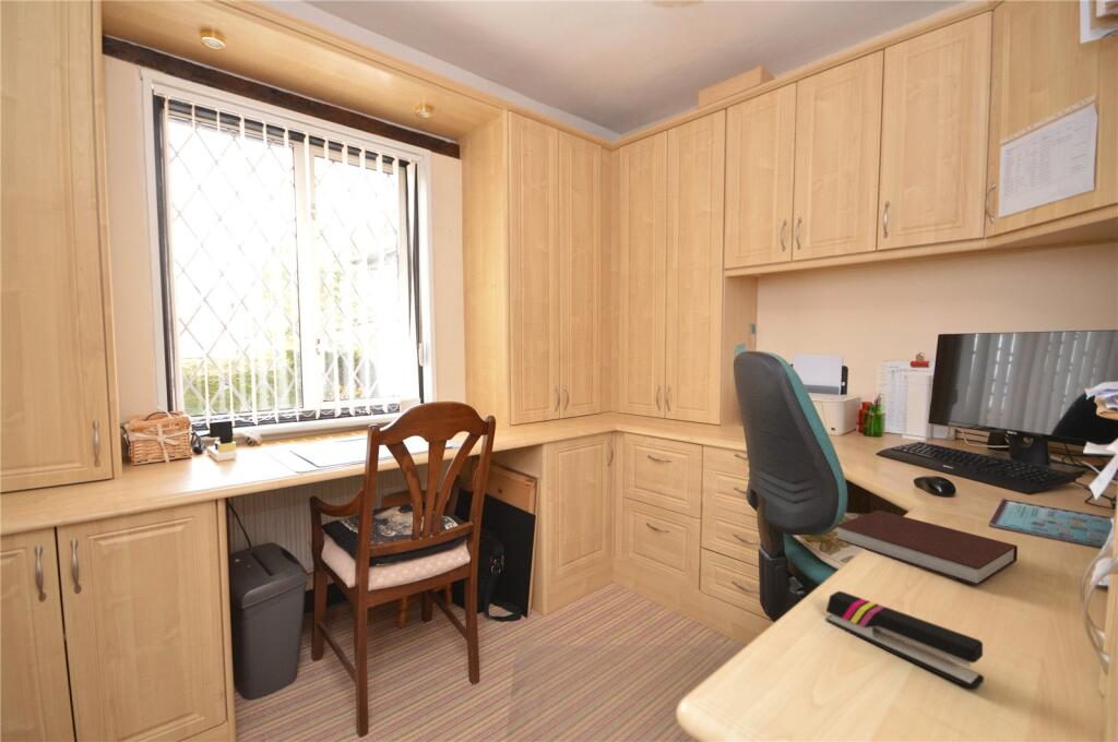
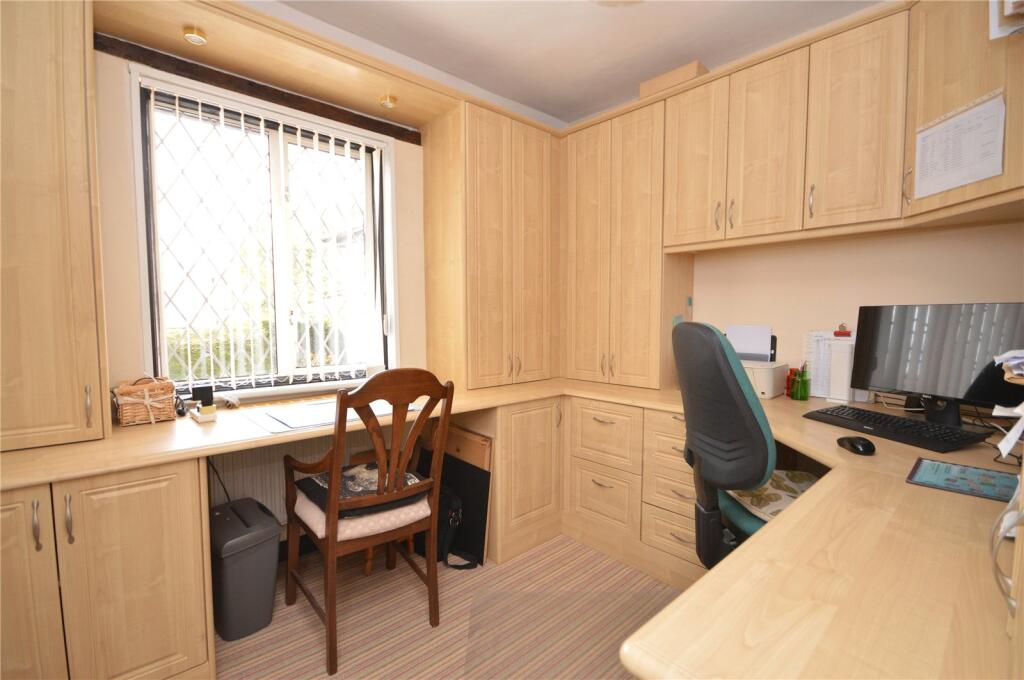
- stapler [825,590,985,691]
- notebook [834,510,1019,587]
